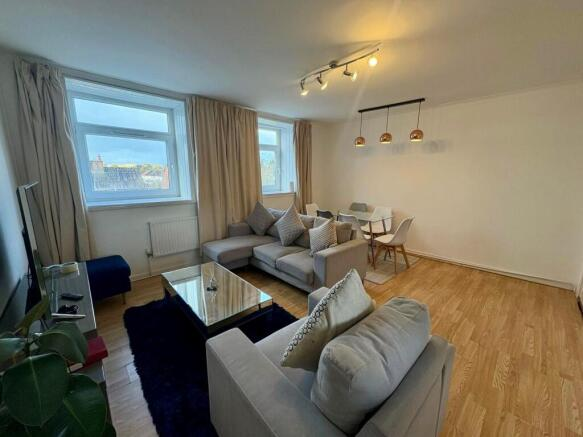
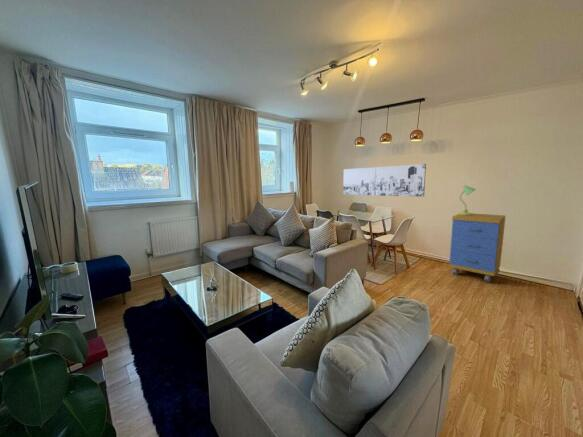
+ wall art [342,163,427,198]
+ table lamp [457,185,477,215]
+ storage cabinet [448,212,506,283]
